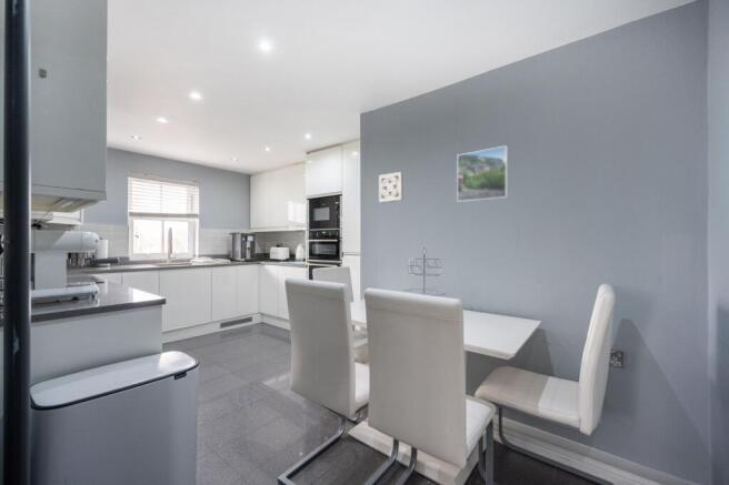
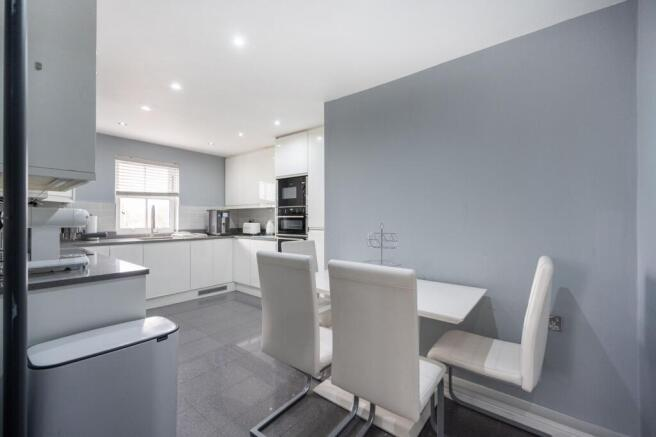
- wall ornament [378,171,405,204]
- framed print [456,144,509,203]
